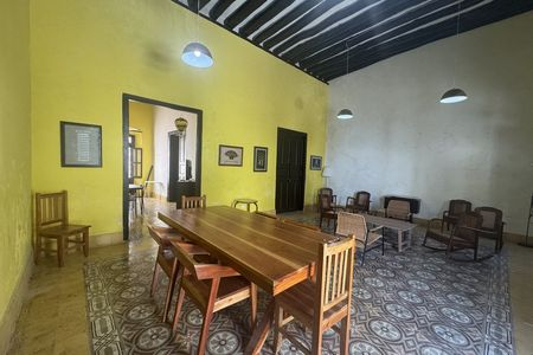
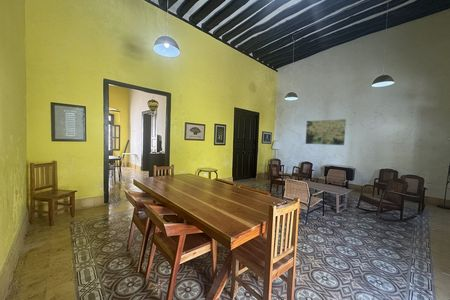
+ wall art [305,118,347,146]
